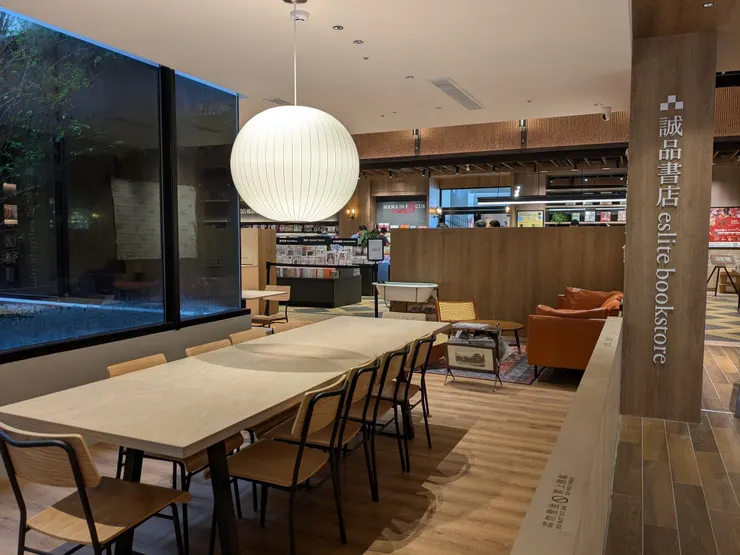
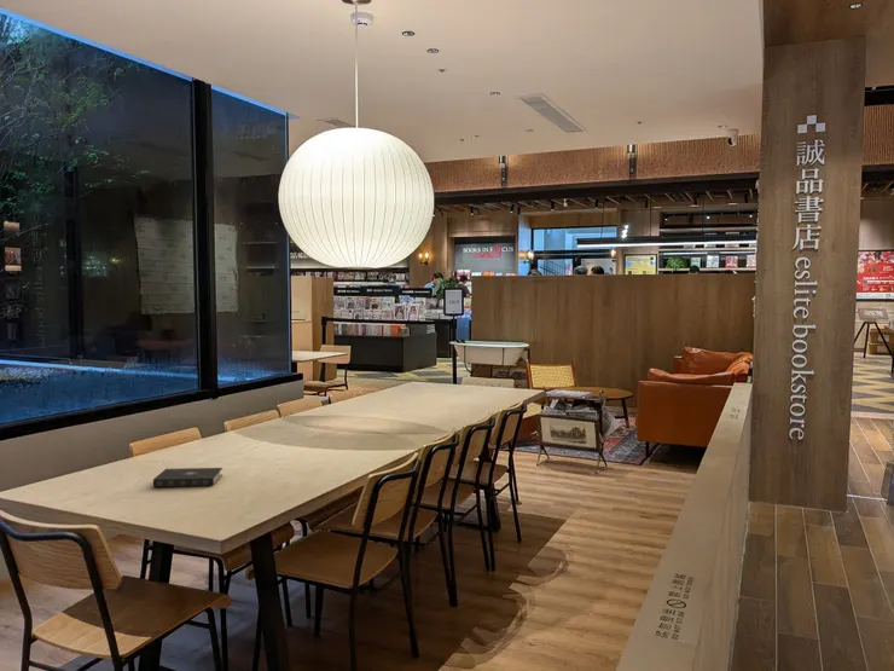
+ book [152,467,224,488]
